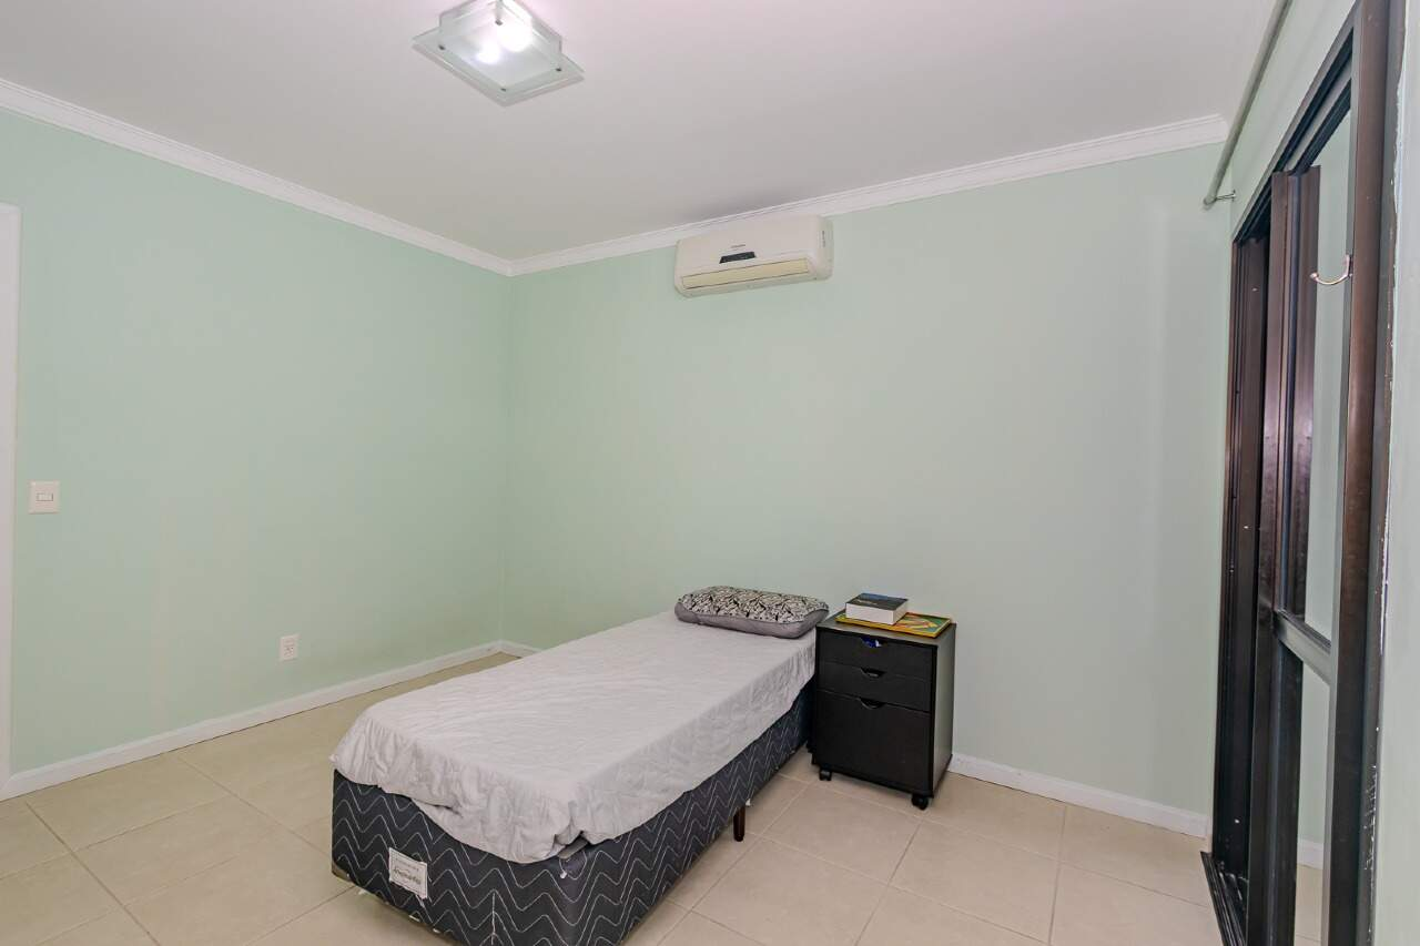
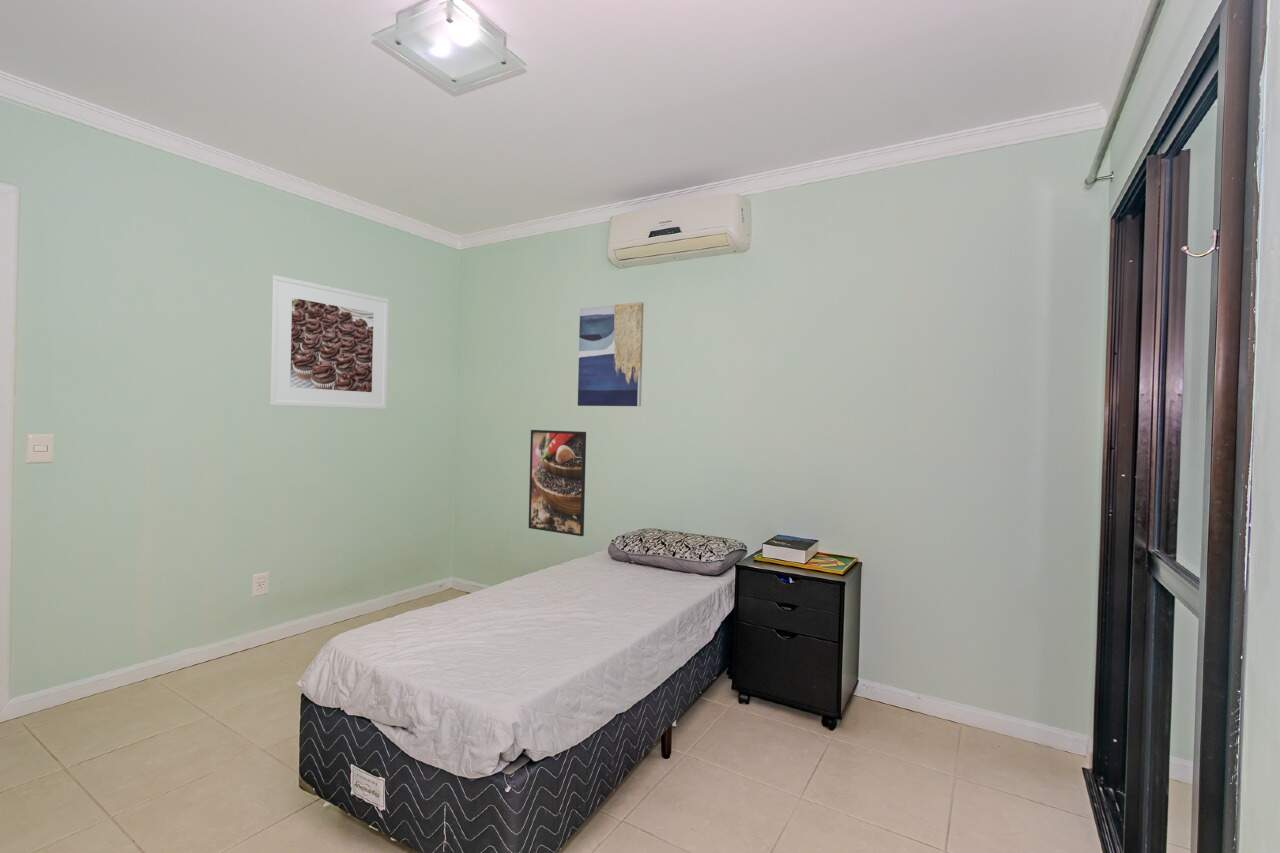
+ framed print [528,429,587,537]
+ wall art [577,301,645,407]
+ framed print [268,274,390,410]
